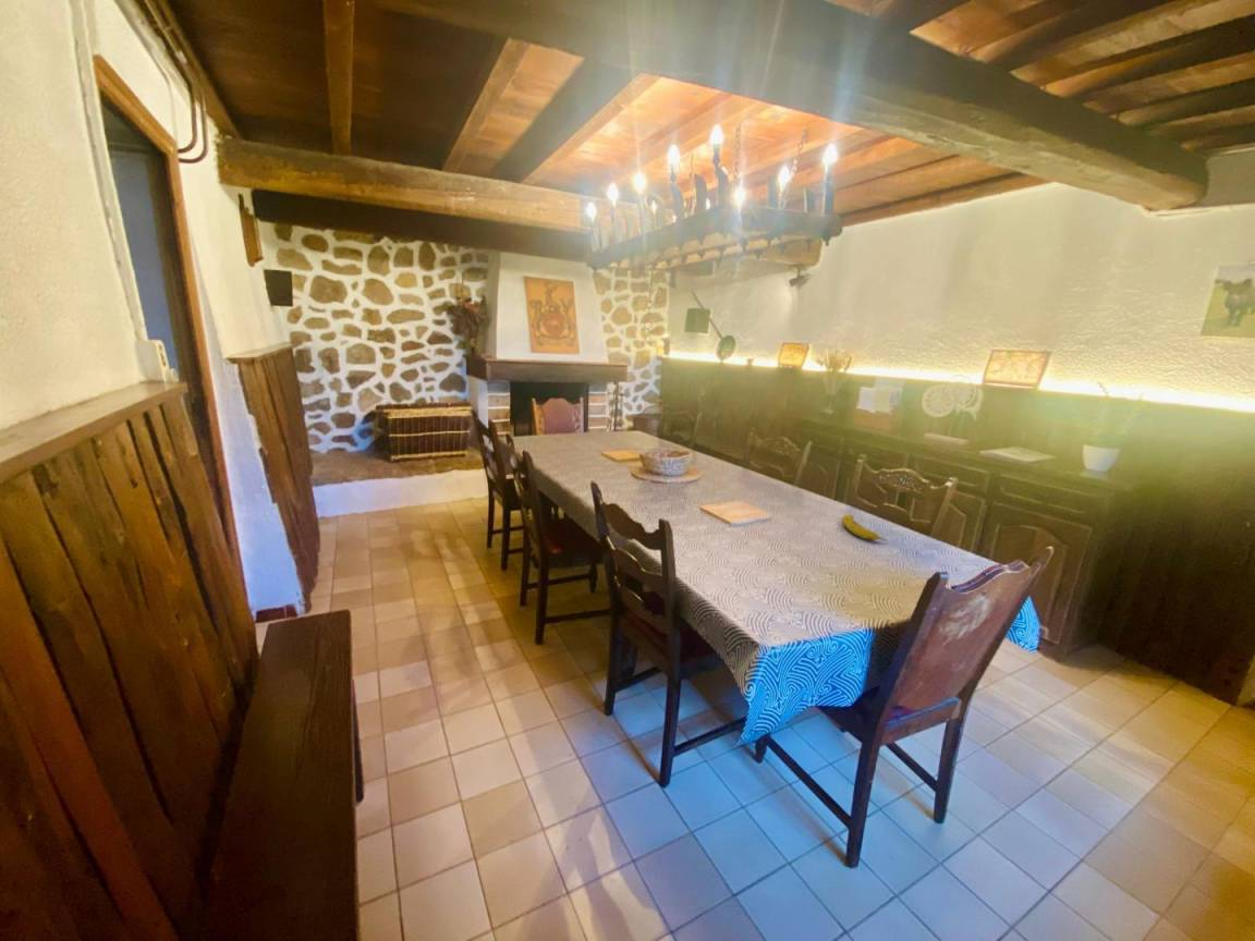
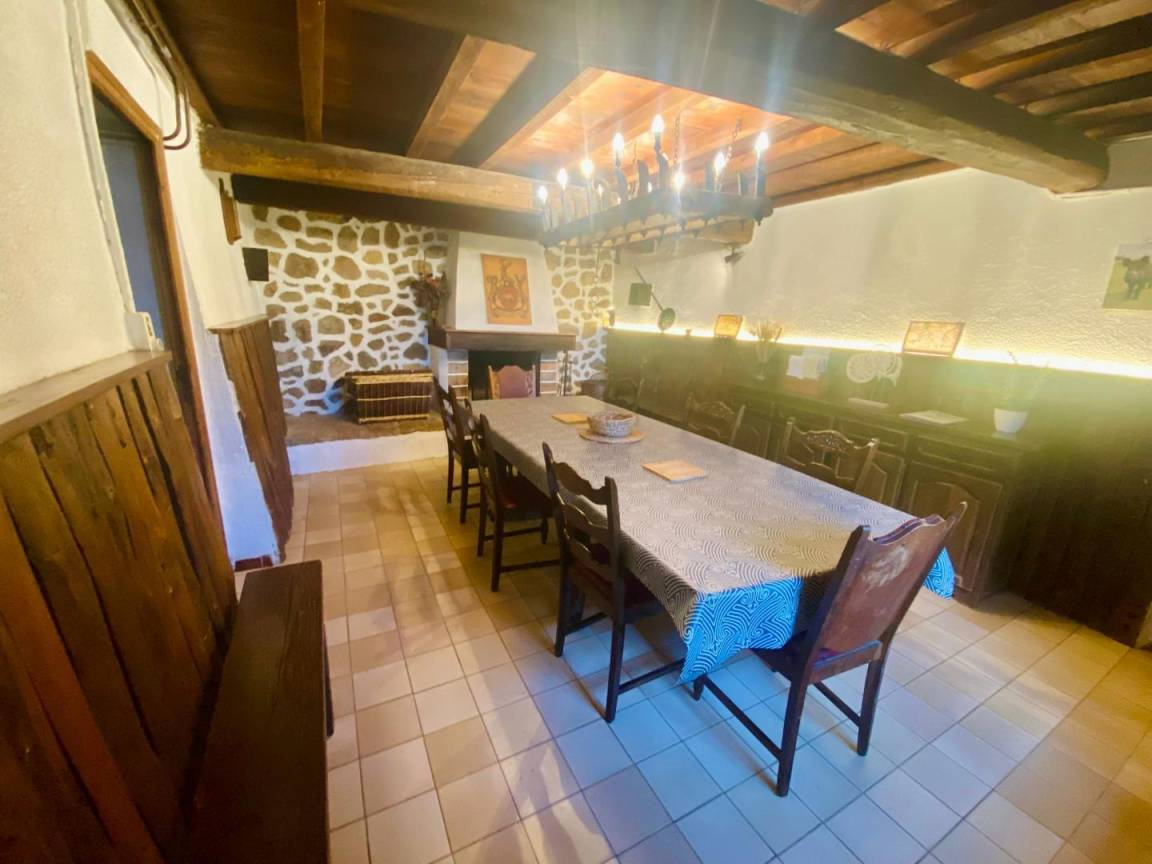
- fruit [841,513,888,541]
